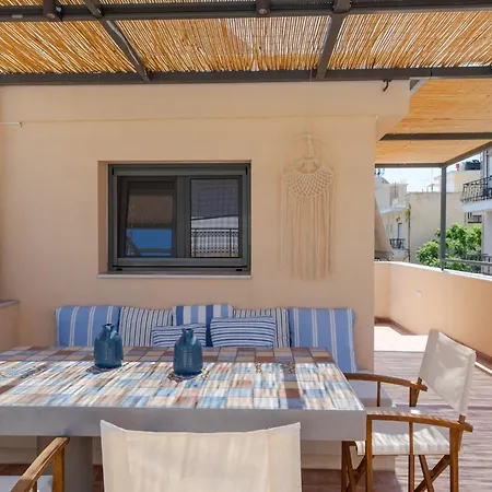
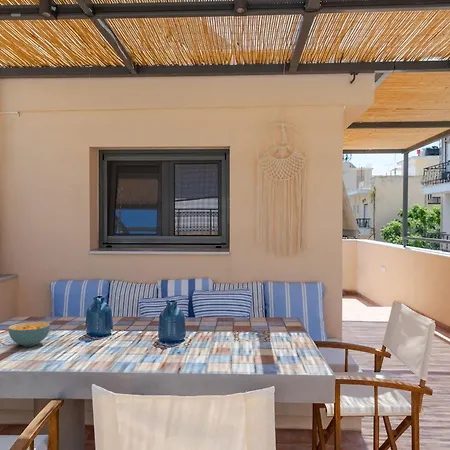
+ cereal bowl [7,321,51,348]
